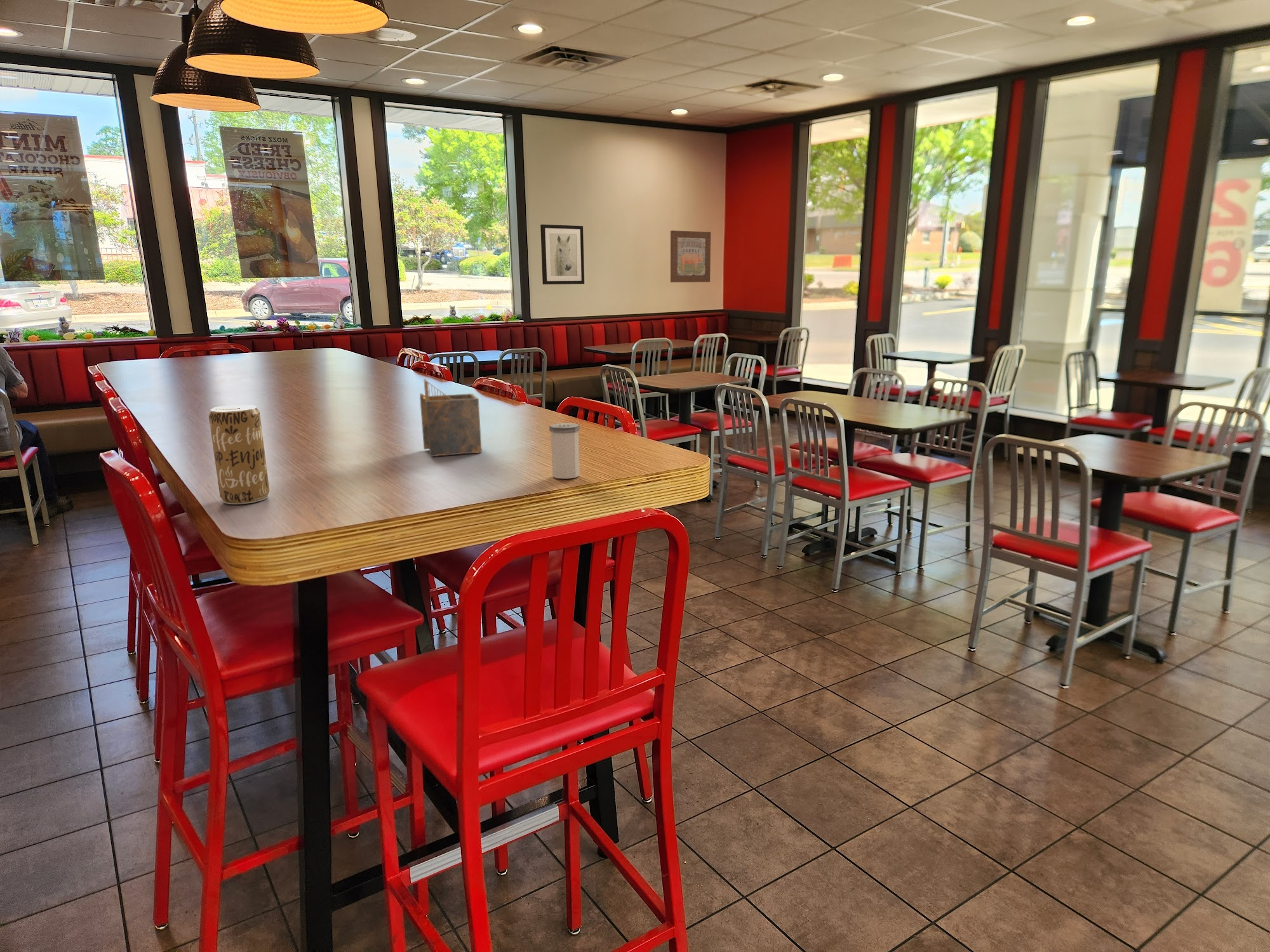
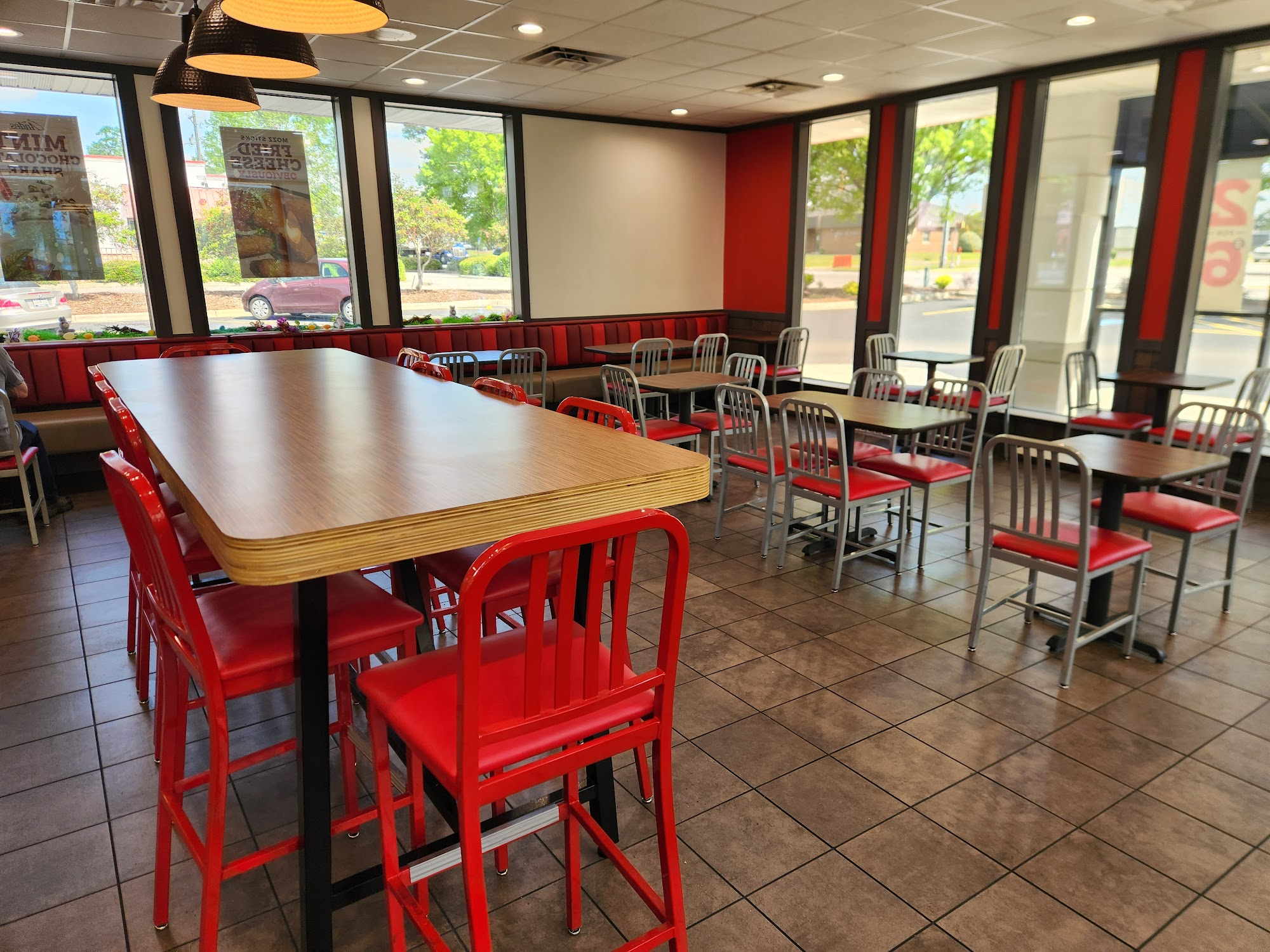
- wall art [540,224,585,285]
- wall art [670,230,711,283]
- napkin holder [419,378,483,457]
- salt shaker [549,422,580,479]
- beverage can [208,404,271,505]
